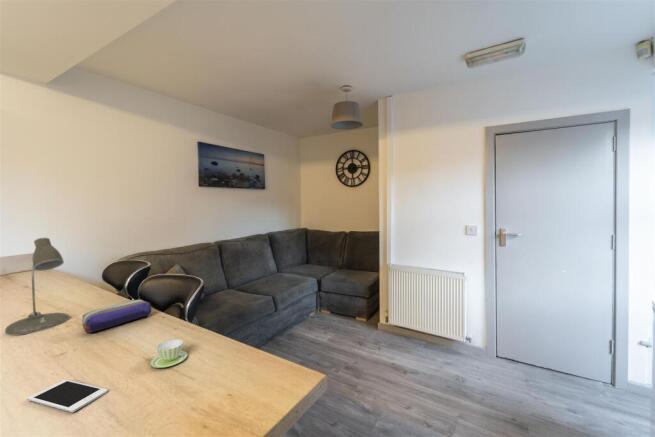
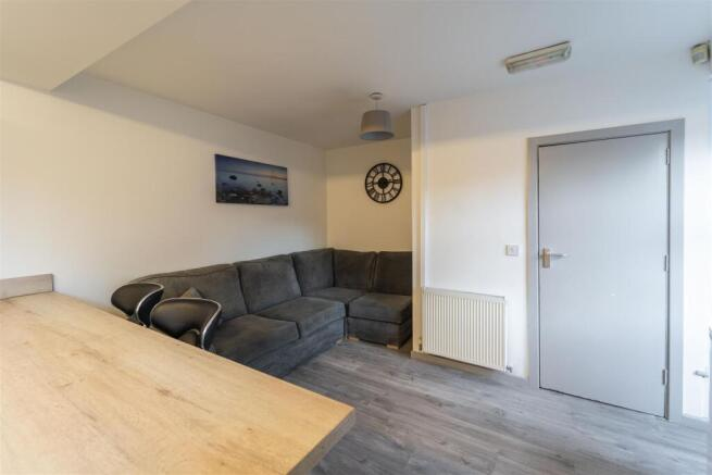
- cell phone [27,379,109,413]
- pencil case [81,299,152,334]
- cup [149,338,188,369]
- desk lamp [4,237,70,336]
